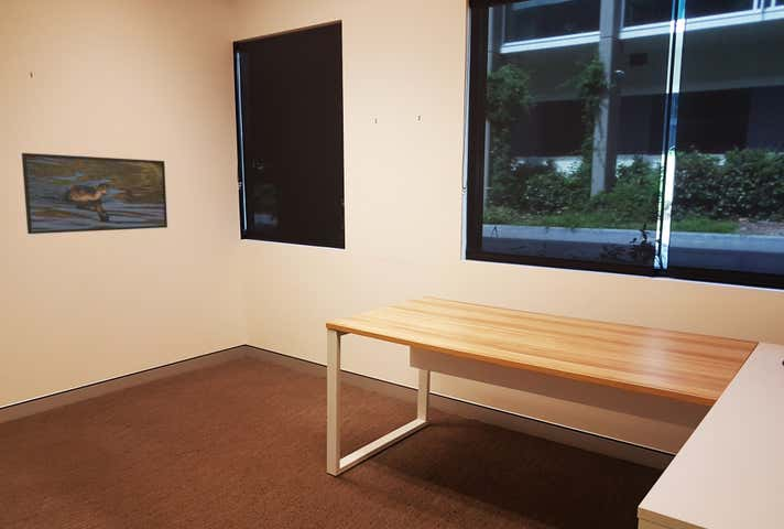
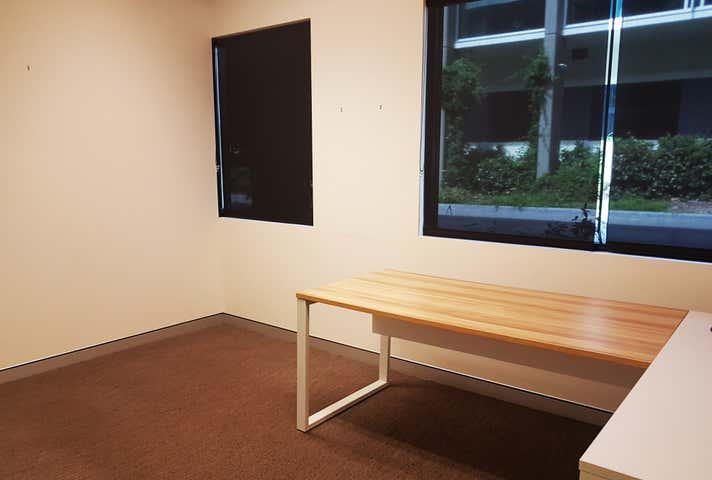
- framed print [21,152,168,235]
